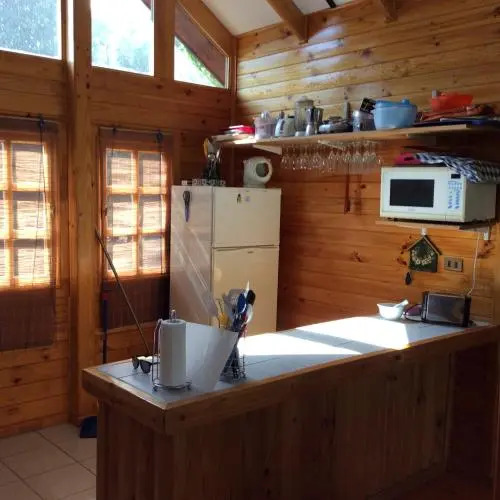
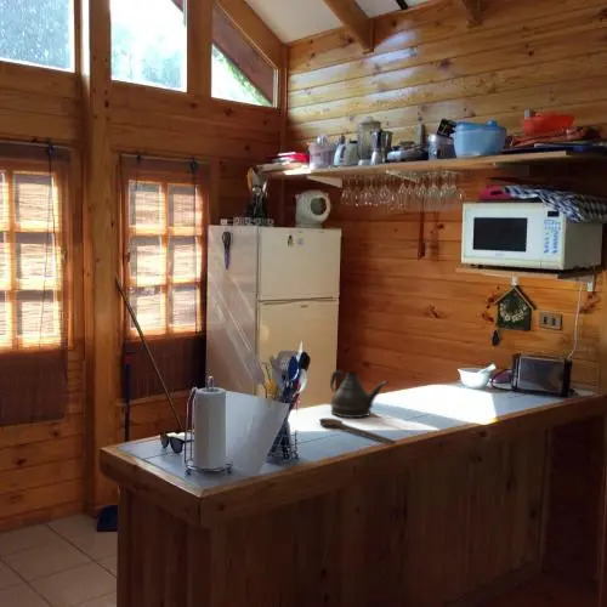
+ teapot [329,369,390,419]
+ wooden spoon [318,418,397,446]
